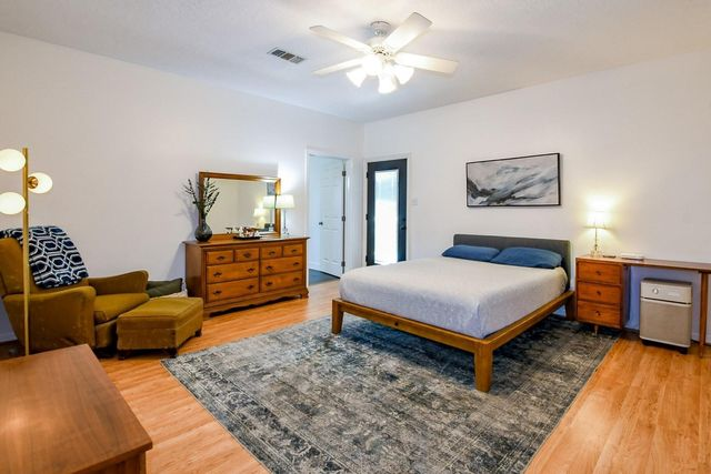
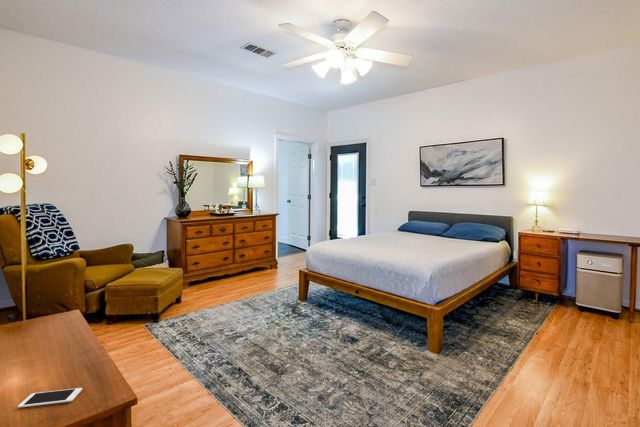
+ cell phone [17,387,83,409]
